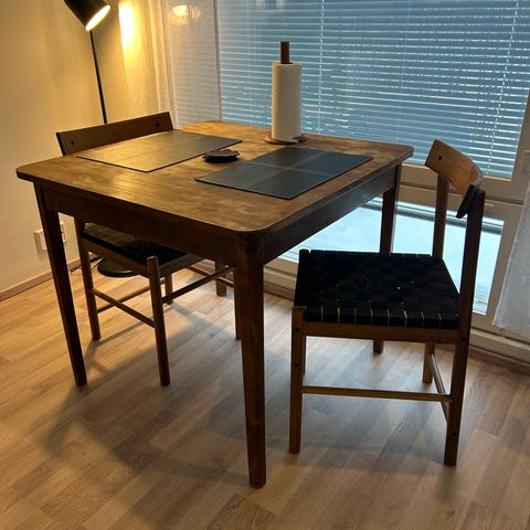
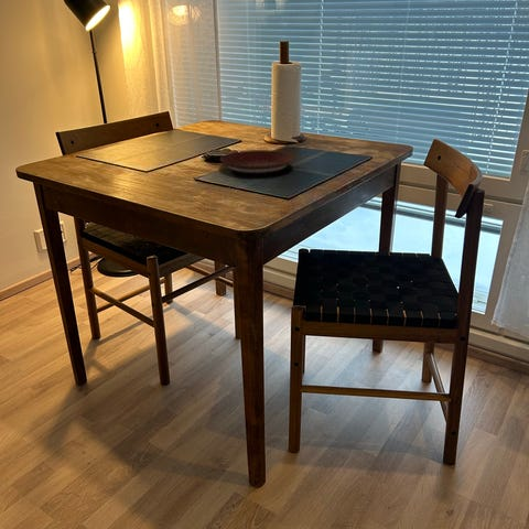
+ plate [219,149,295,175]
